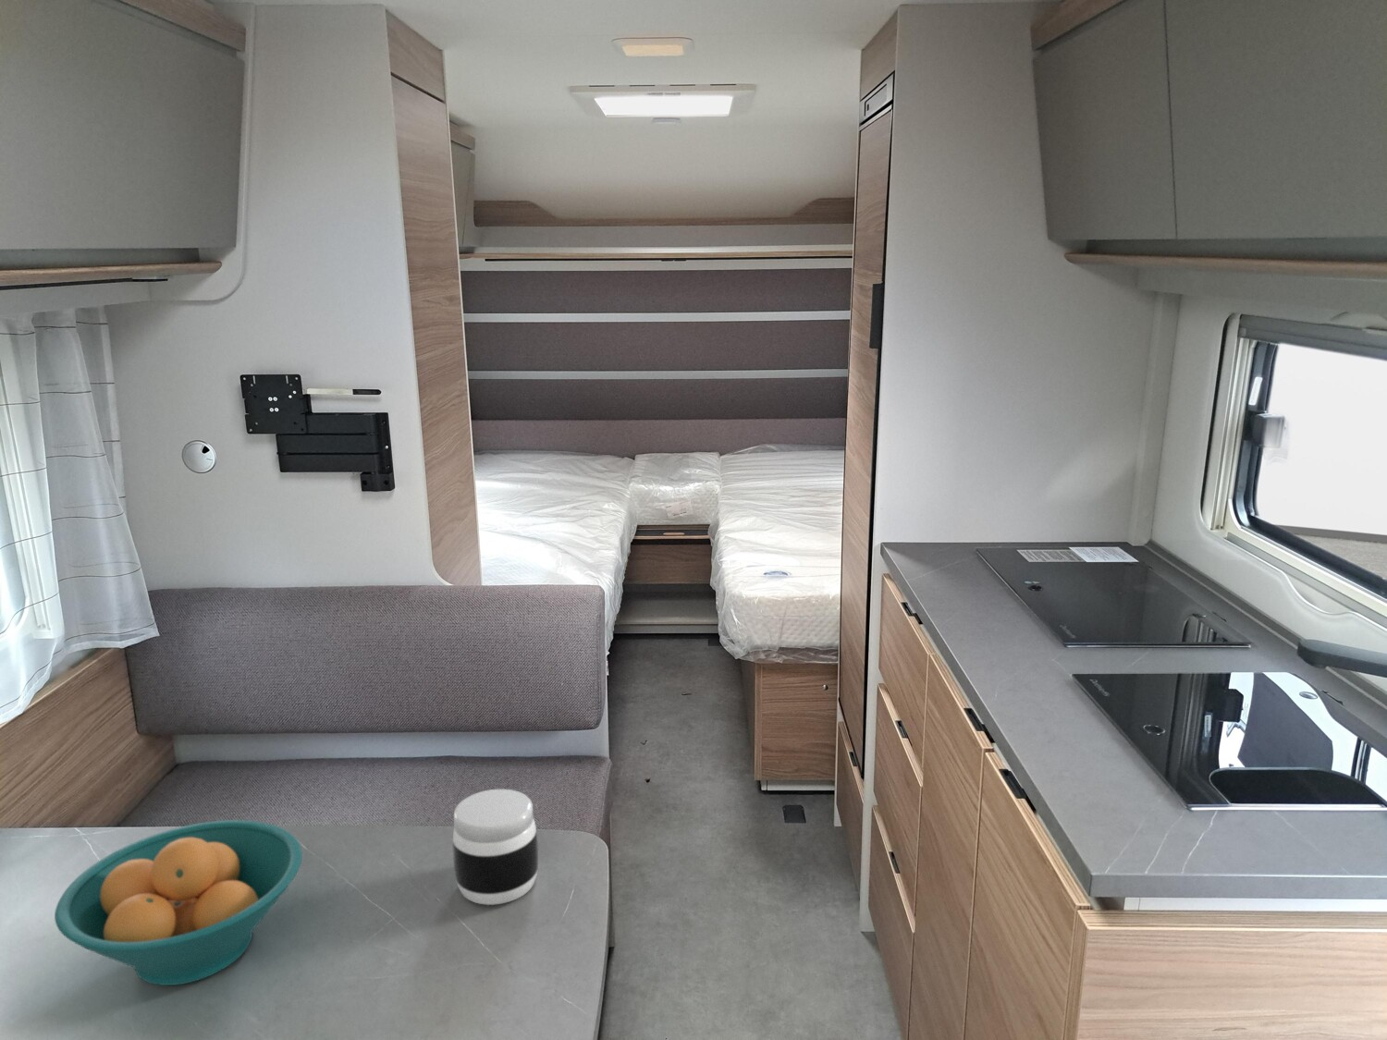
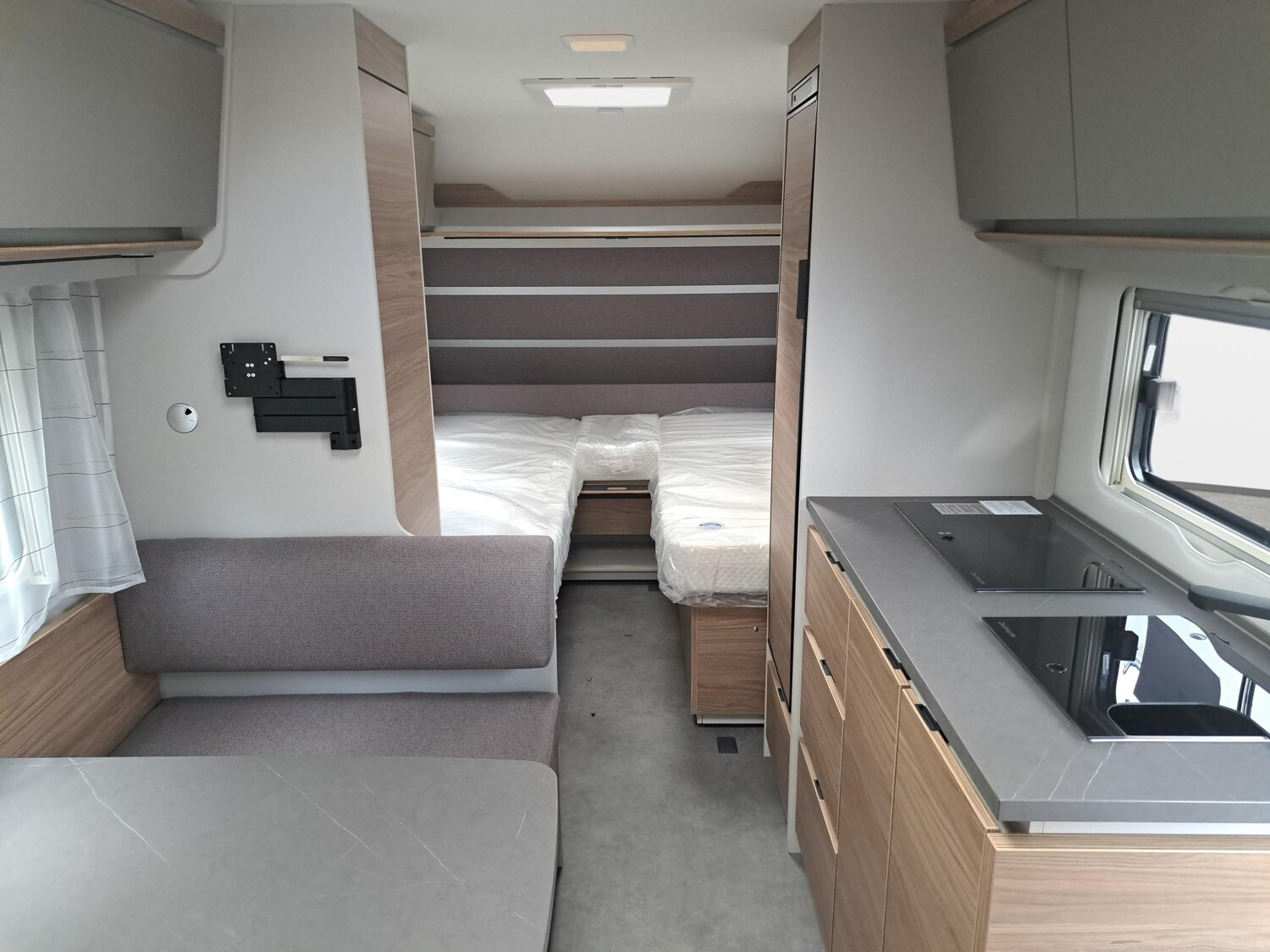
- jar [451,789,540,906]
- fruit bowl [54,819,304,986]
